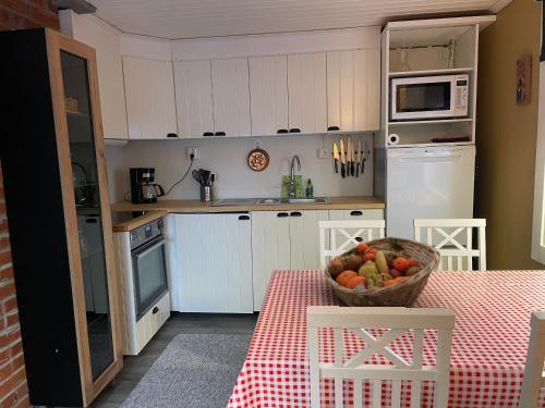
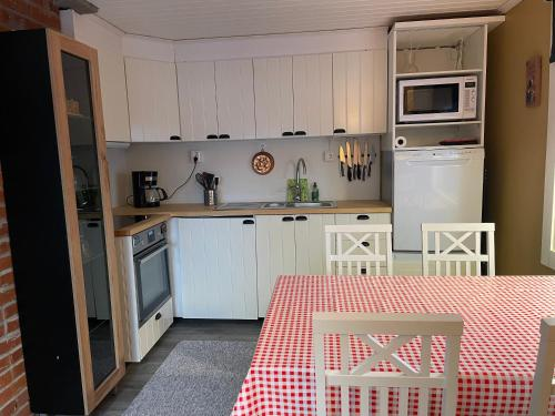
- fruit basket [323,236,443,309]
